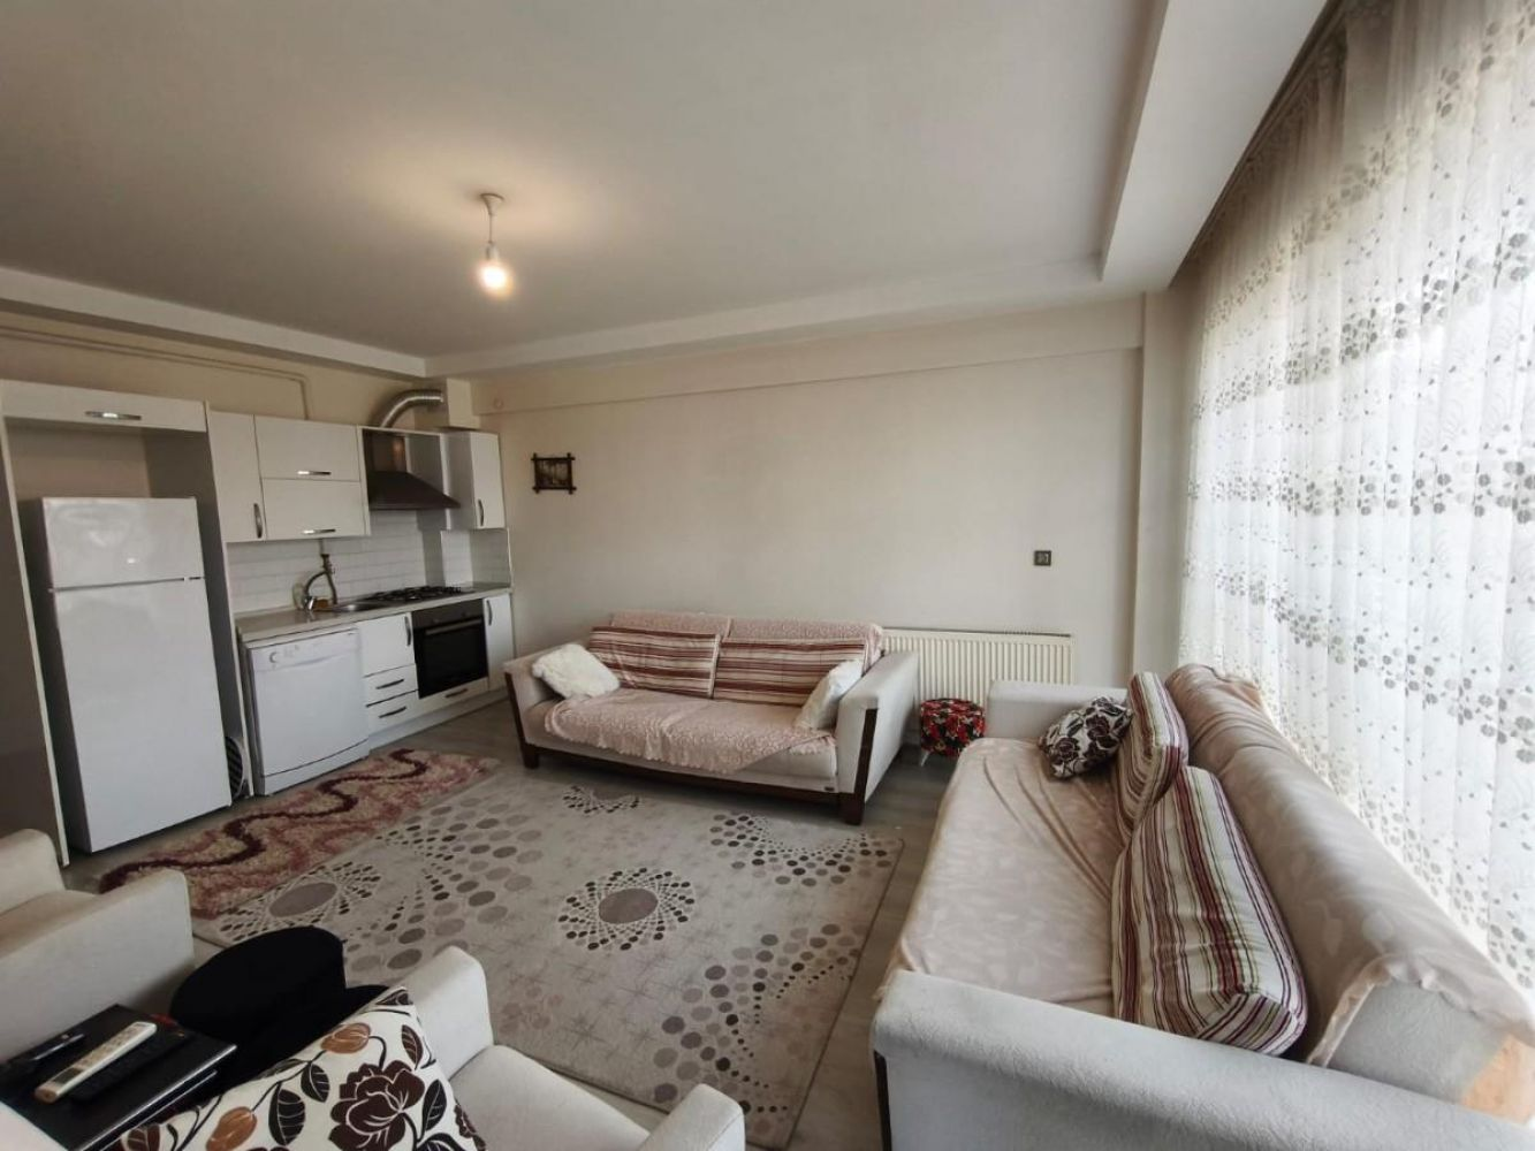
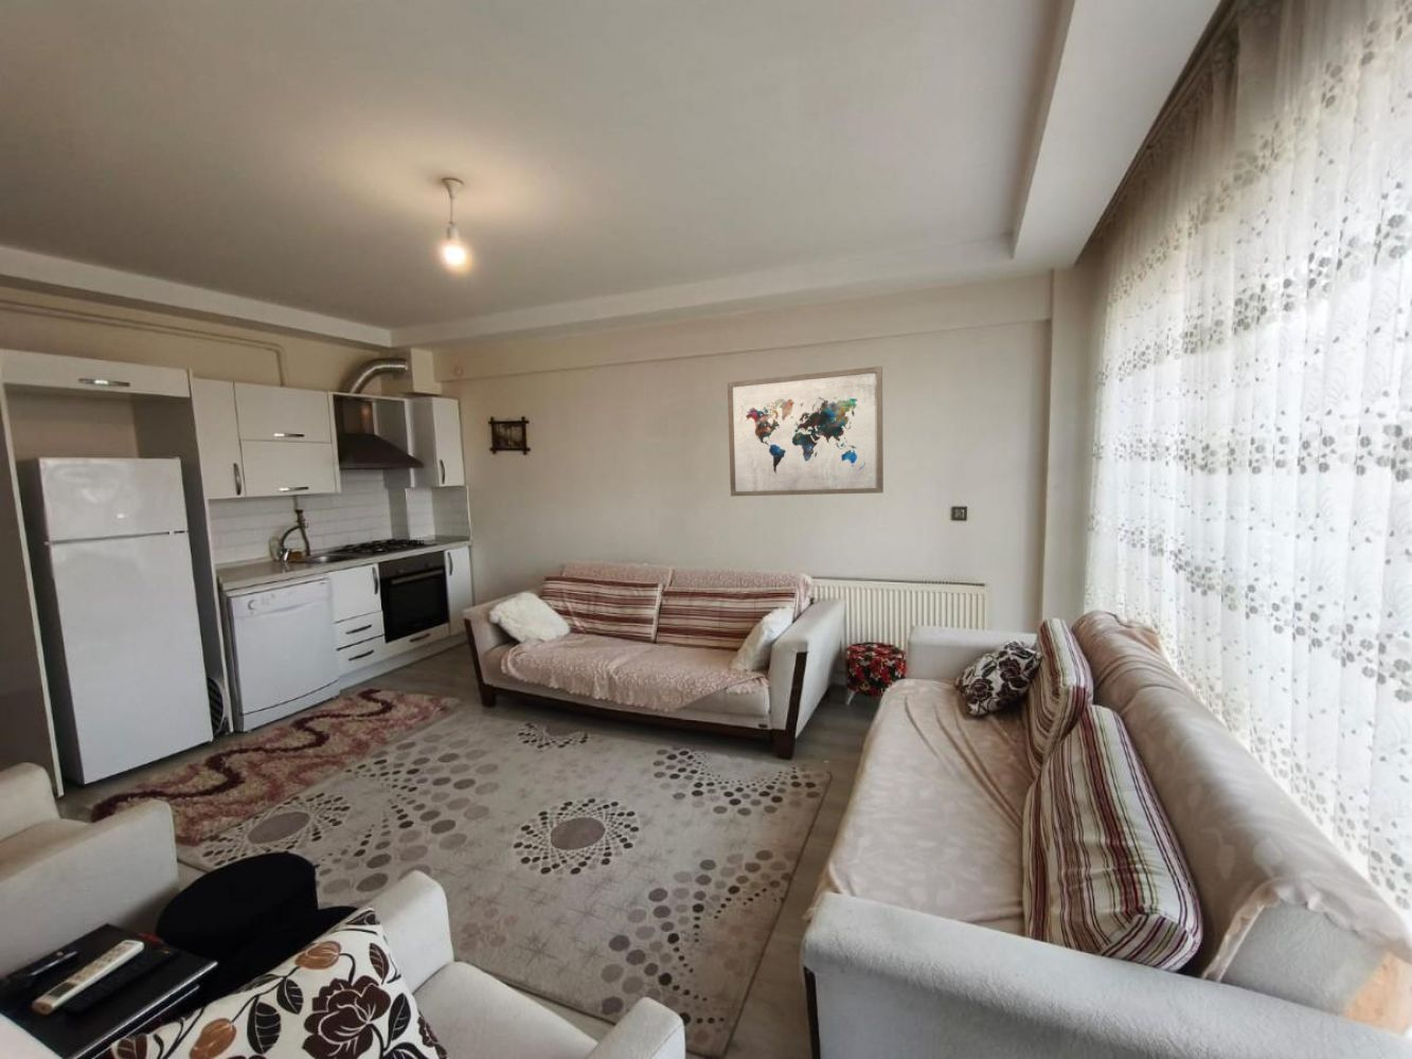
+ wall art [727,365,885,497]
